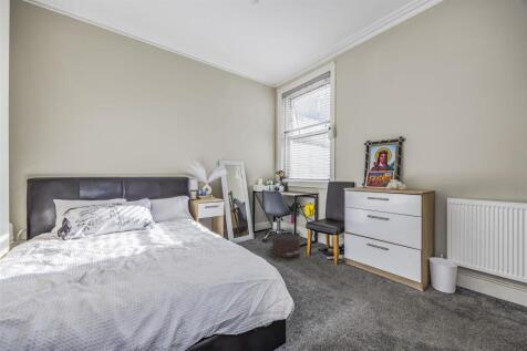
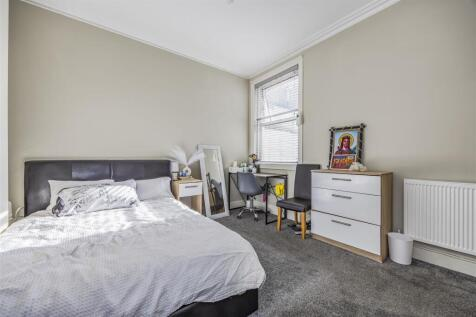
- pouf [267,233,301,259]
